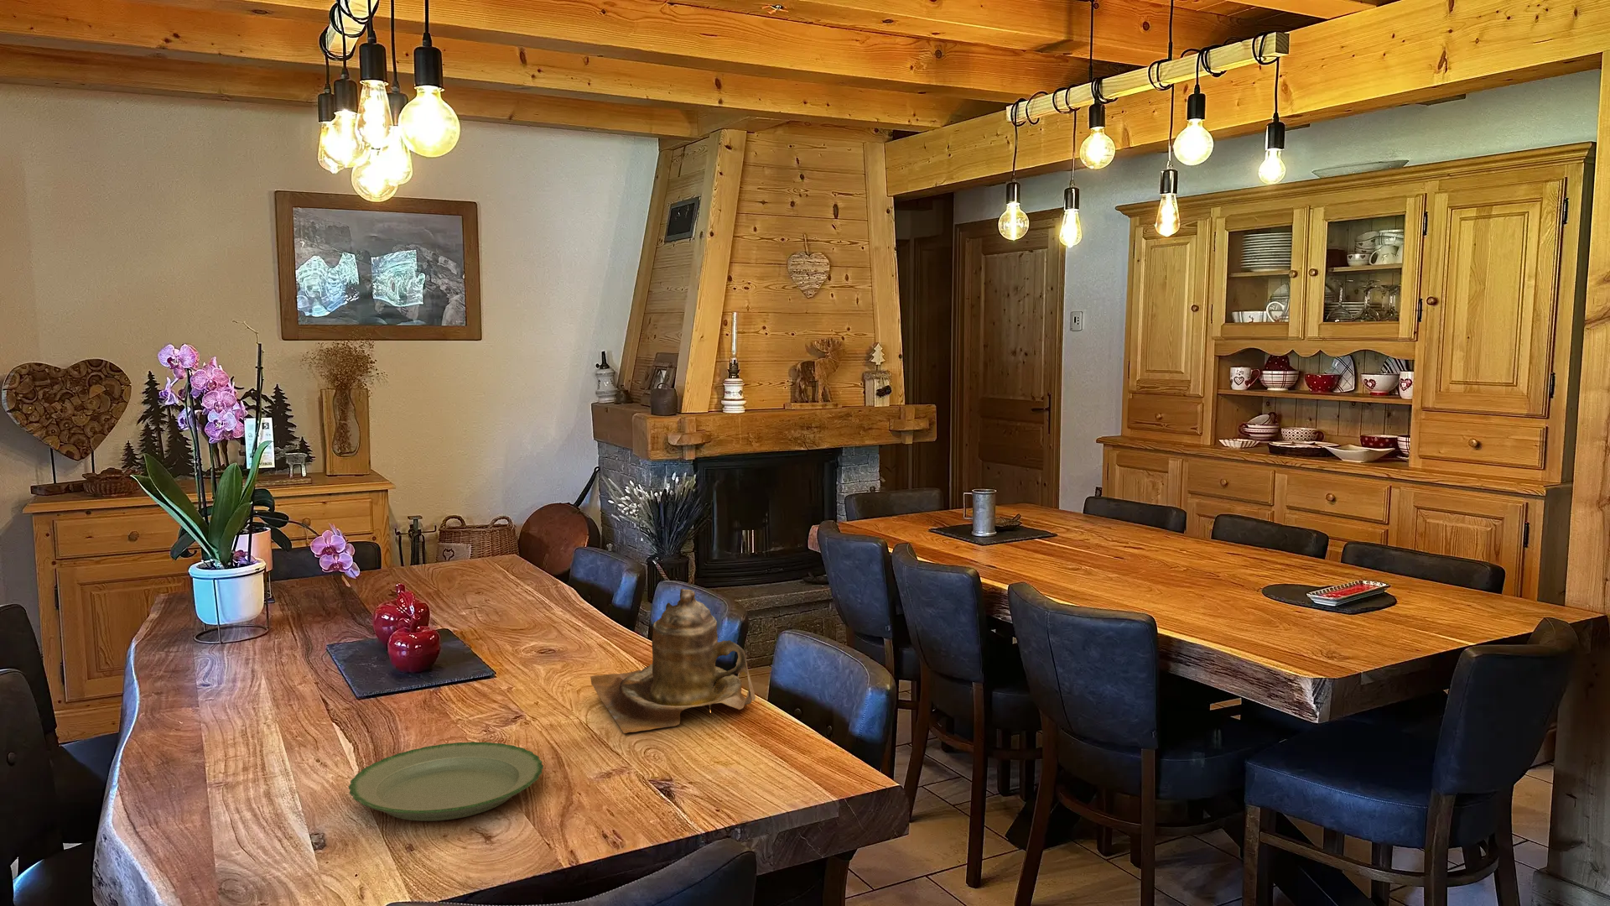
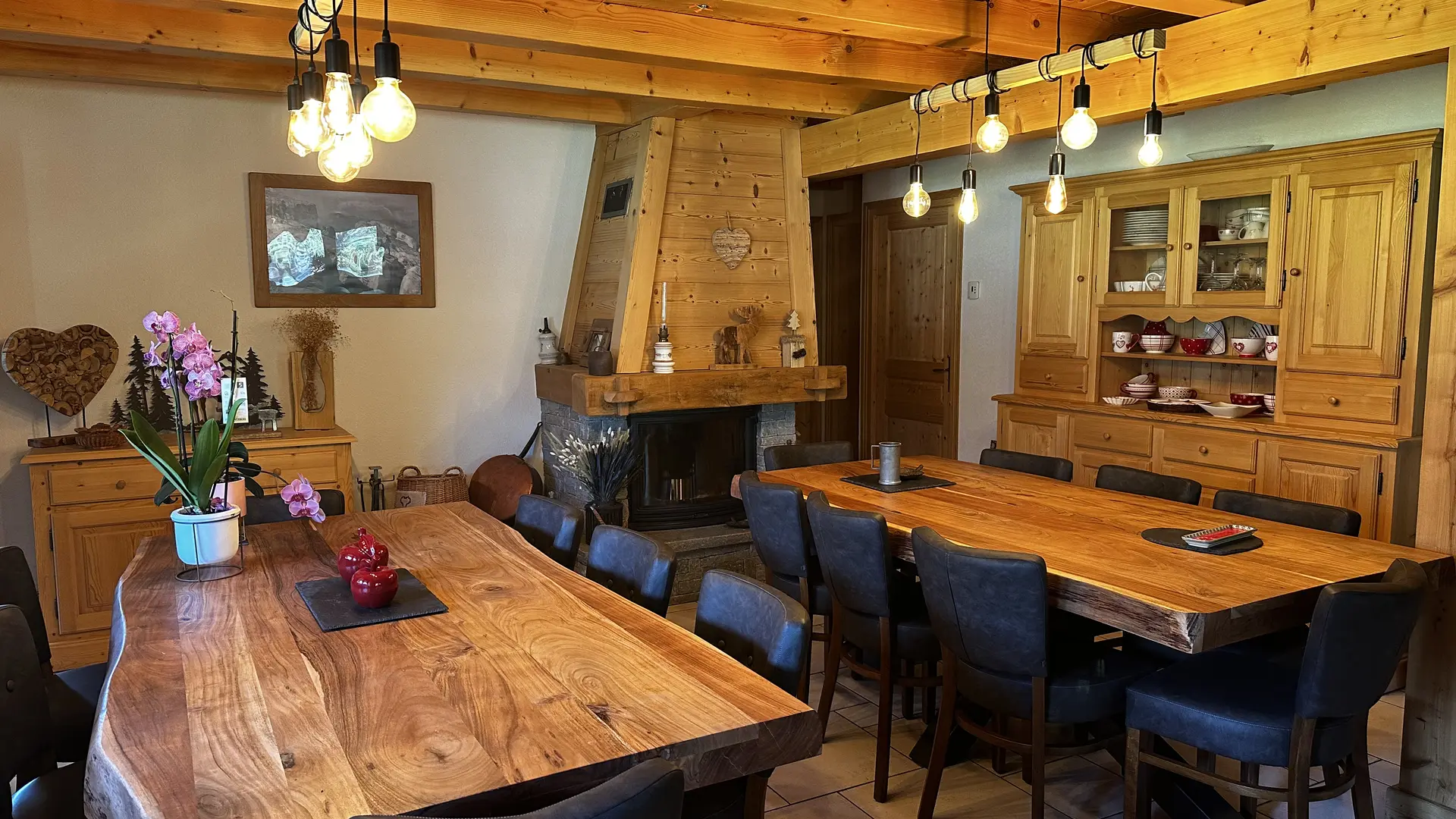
- teapot [589,589,756,735]
- plate [348,741,544,822]
